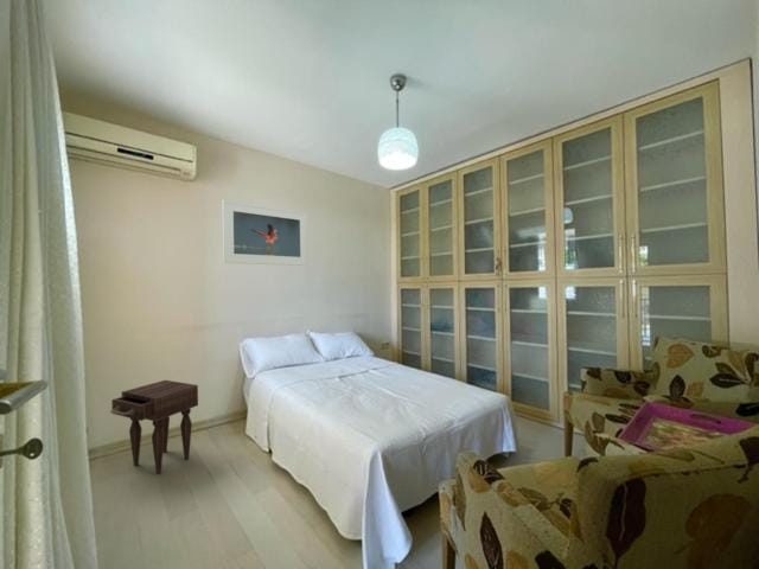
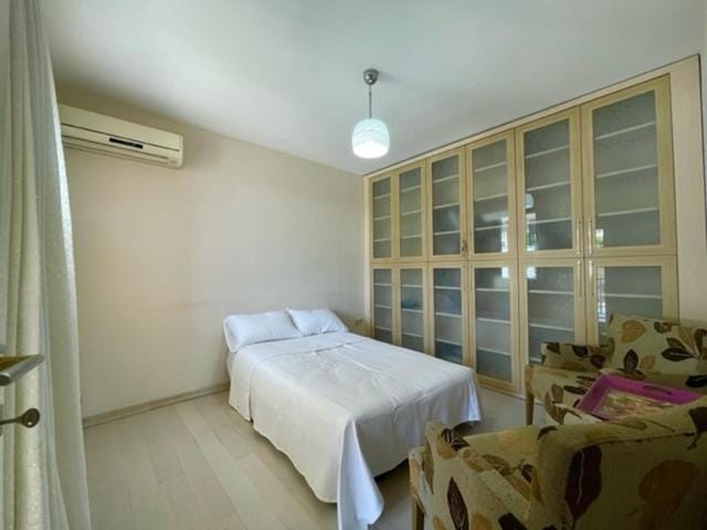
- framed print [222,199,310,267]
- nightstand [109,379,199,475]
